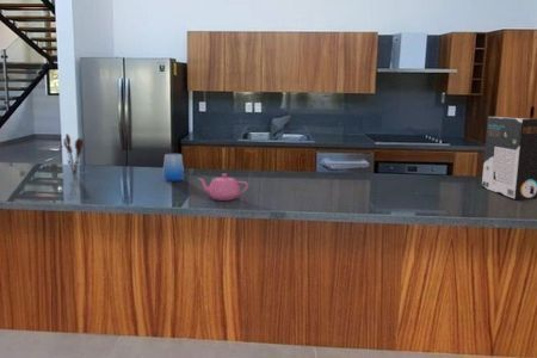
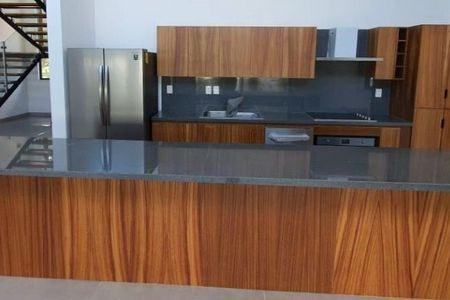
- teapot [197,173,249,202]
- utensil holder [62,132,85,178]
- cereal box [481,116,537,200]
- cup [162,153,185,183]
